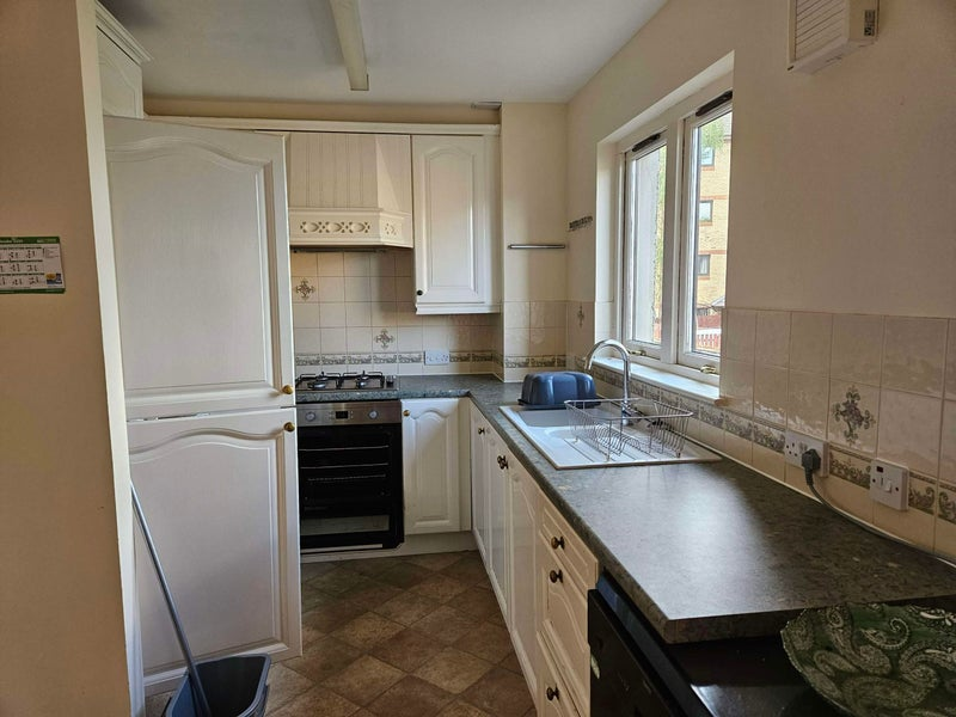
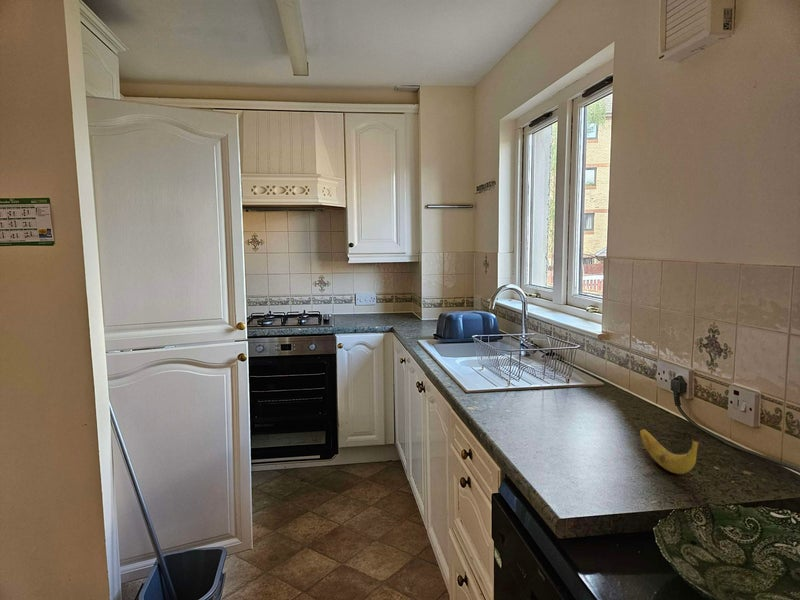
+ banana [639,427,699,475]
